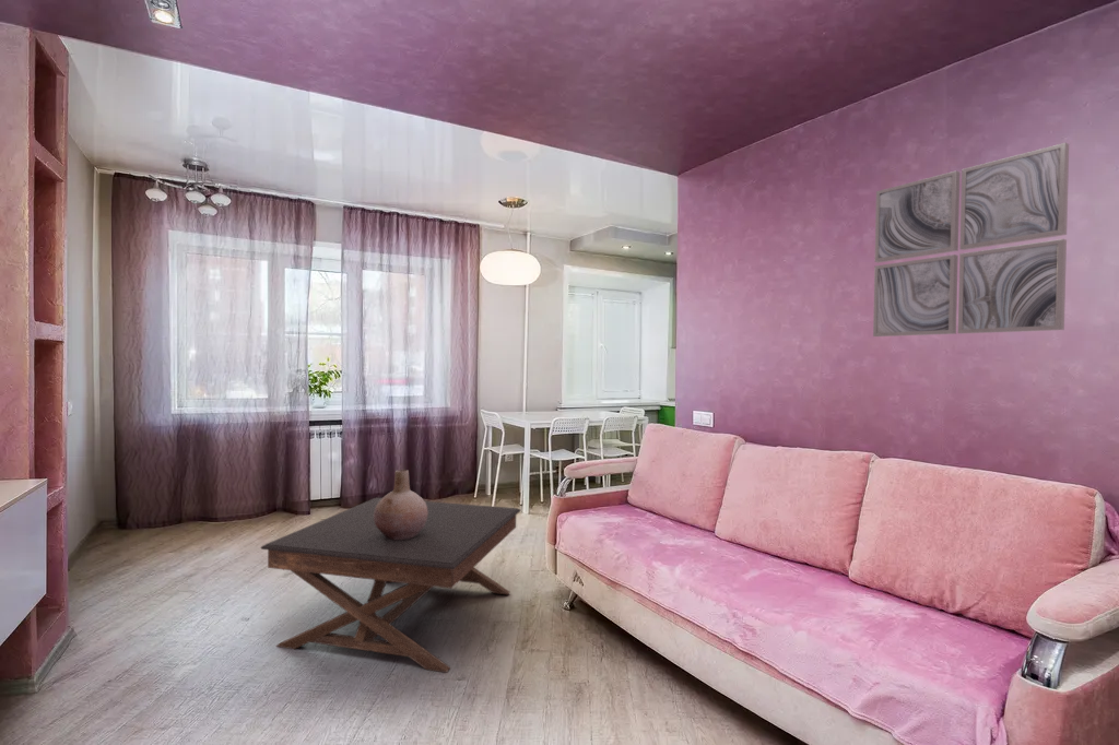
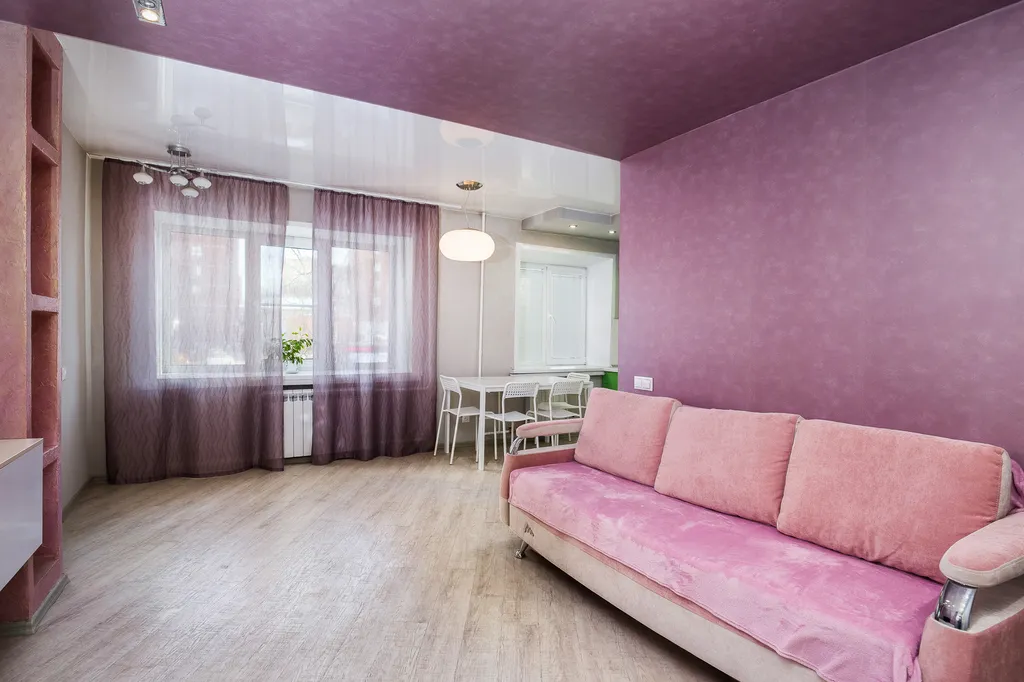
- coffee table [260,497,521,674]
- vase [374,469,428,540]
- wall art [872,142,1070,338]
